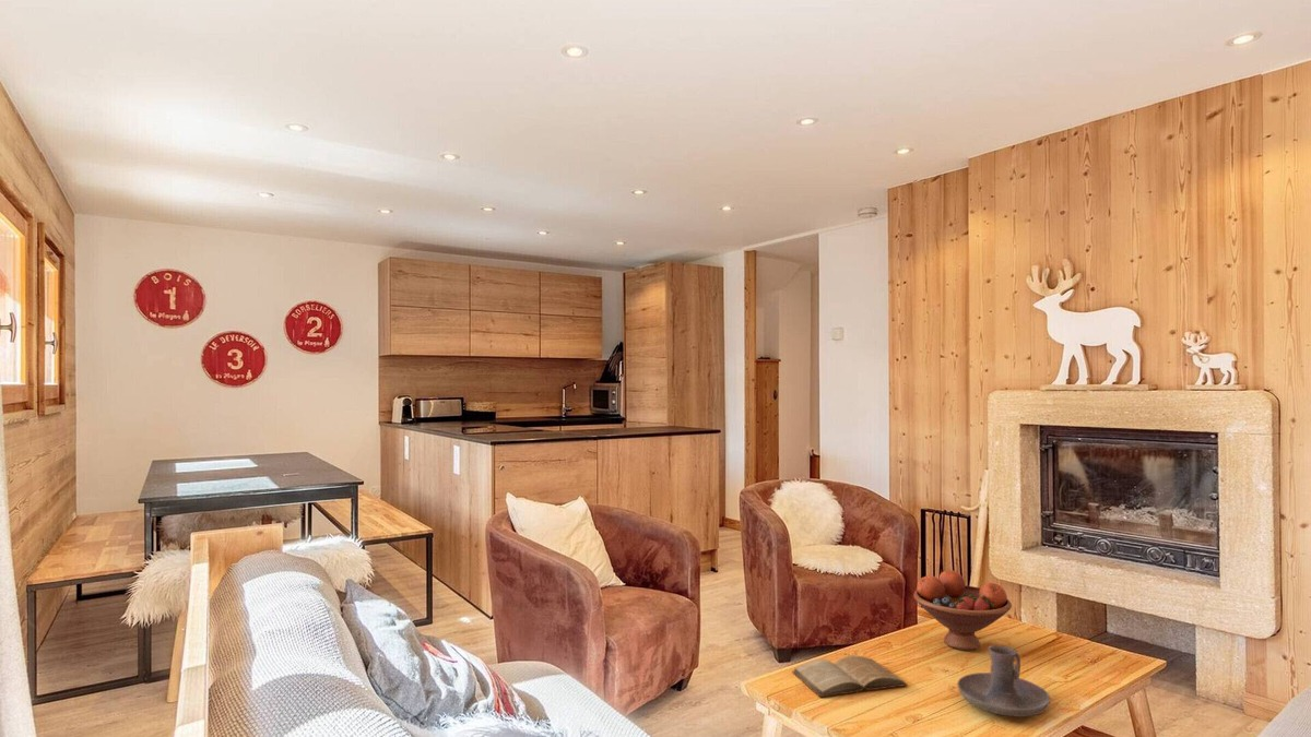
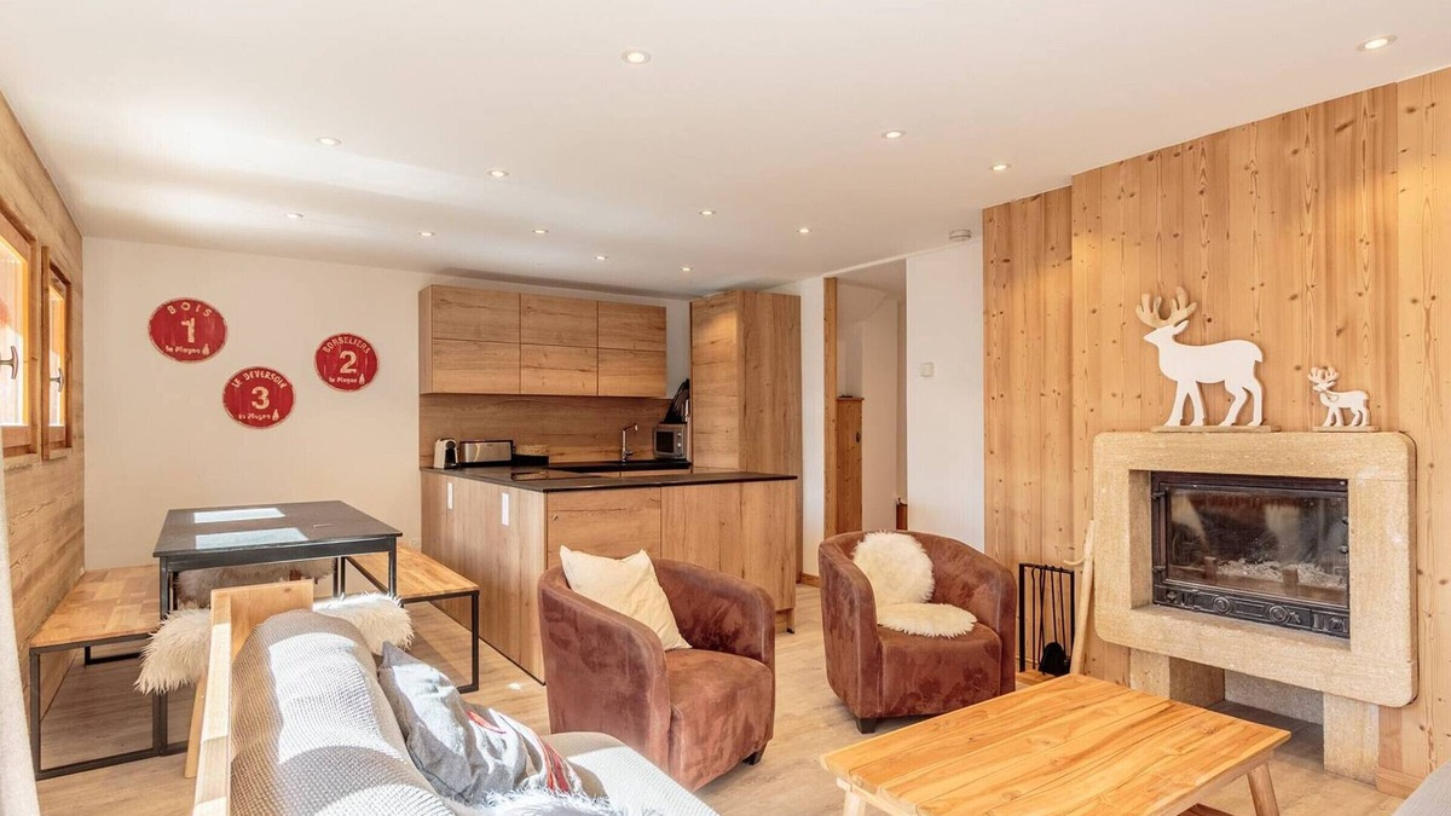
- candle holder [956,644,1051,718]
- fruit bowl [912,569,1013,652]
- book [791,654,909,699]
